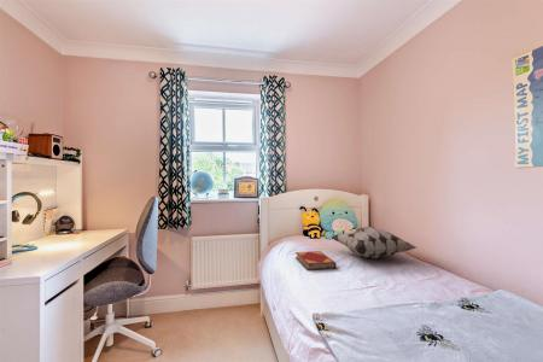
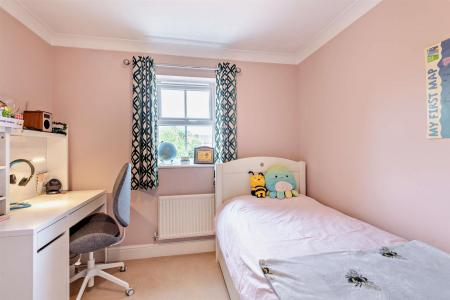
- hardback book [294,250,338,272]
- decorative pillow [331,226,418,259]
